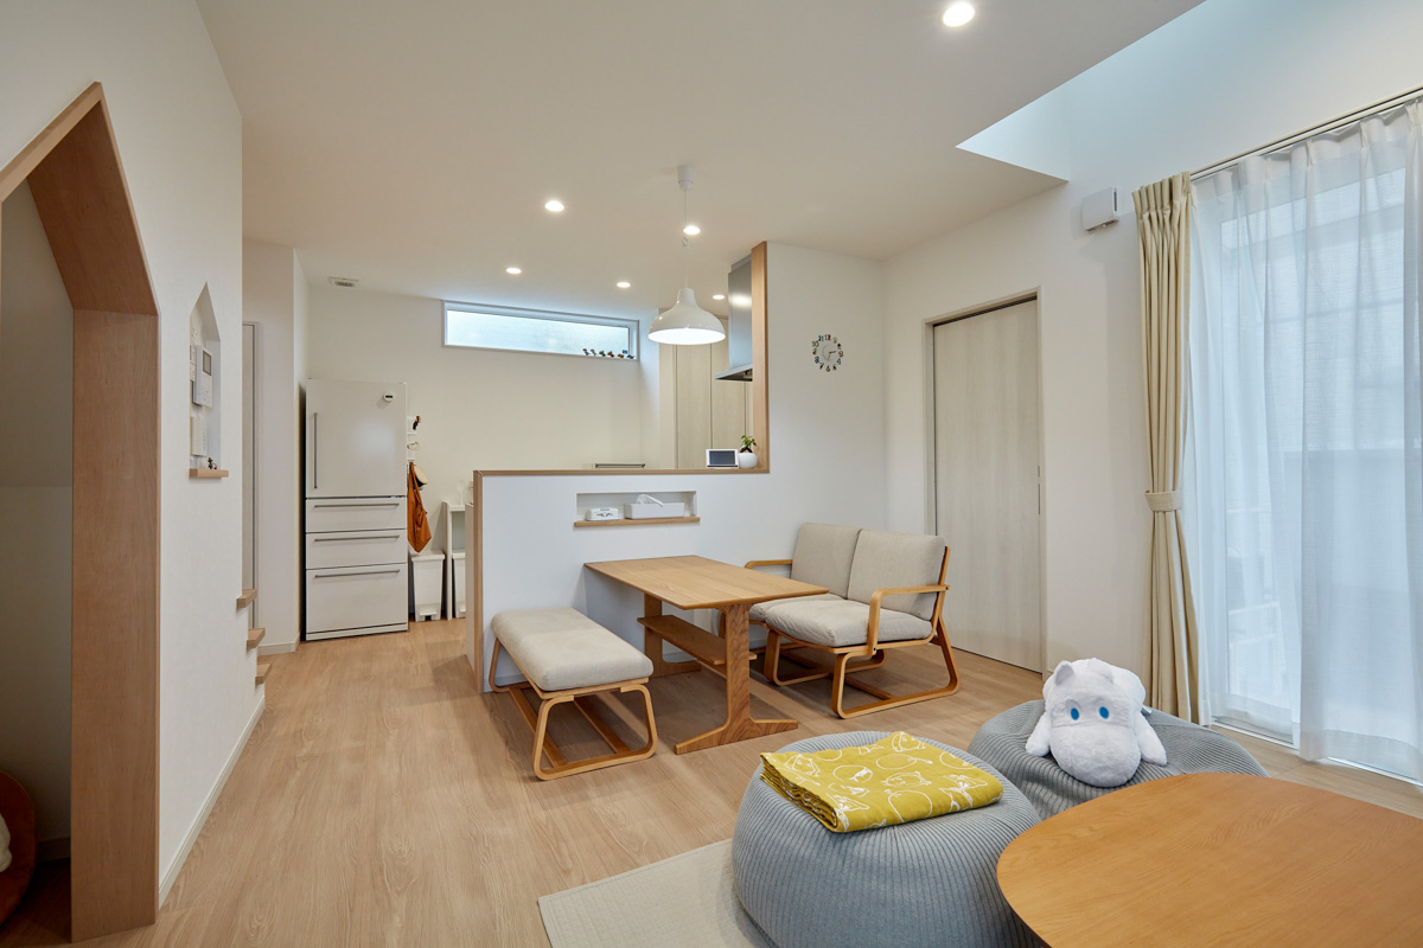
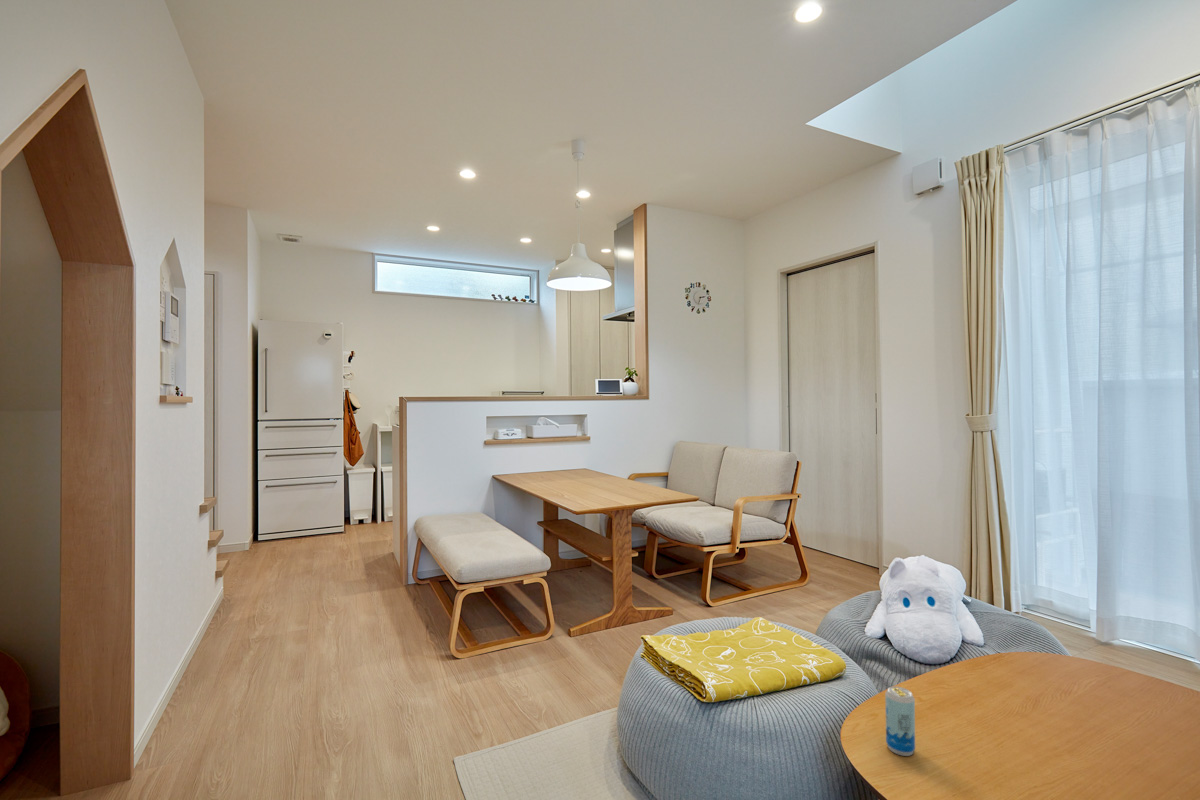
+ beverage can [884,685,916,757]
